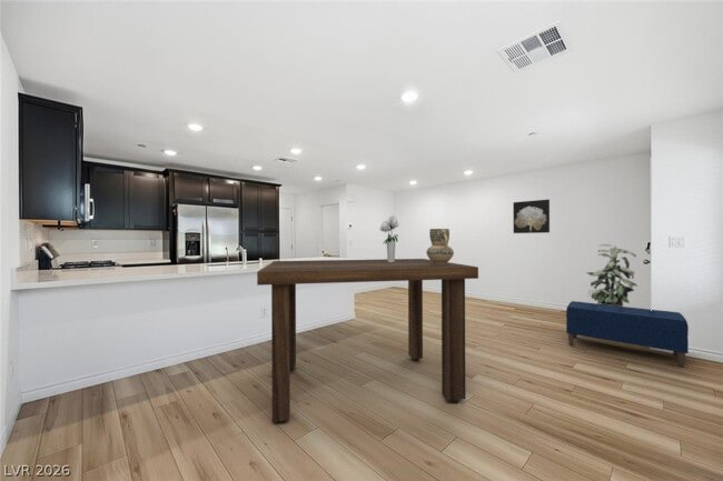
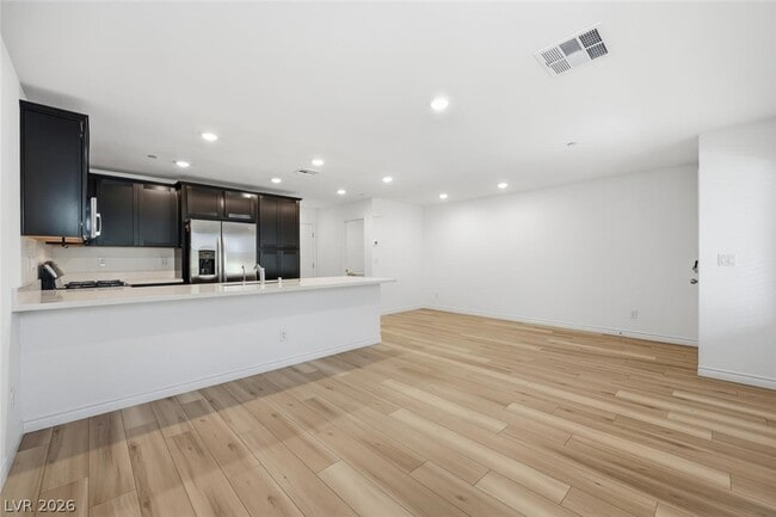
- bench [565,300,690,368]
- dining table [256,258,479,424]
- wall art [513,199,551,234]
- ceramic jug [426,228,455,264]
- bouquet [378,213,400,262]
- indoor plant [585,243,638,307]
